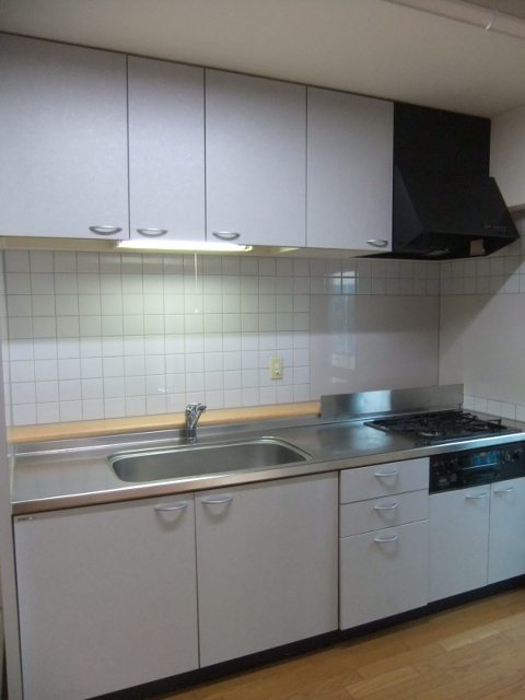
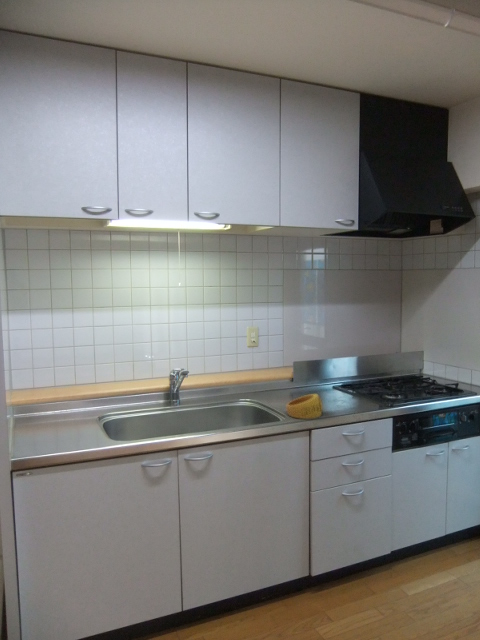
+ ring [286,393,324,420]
